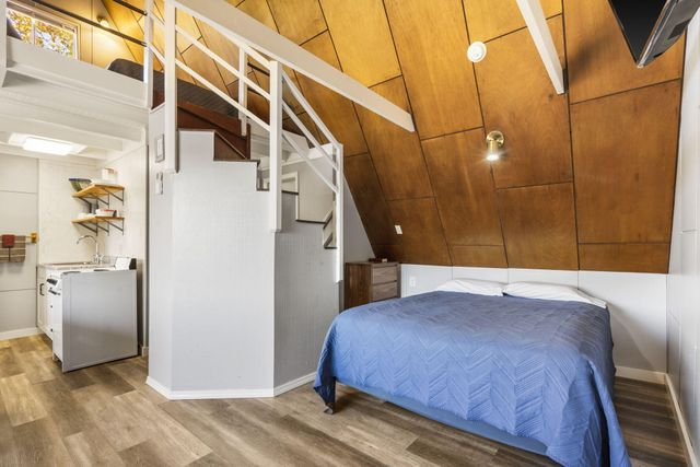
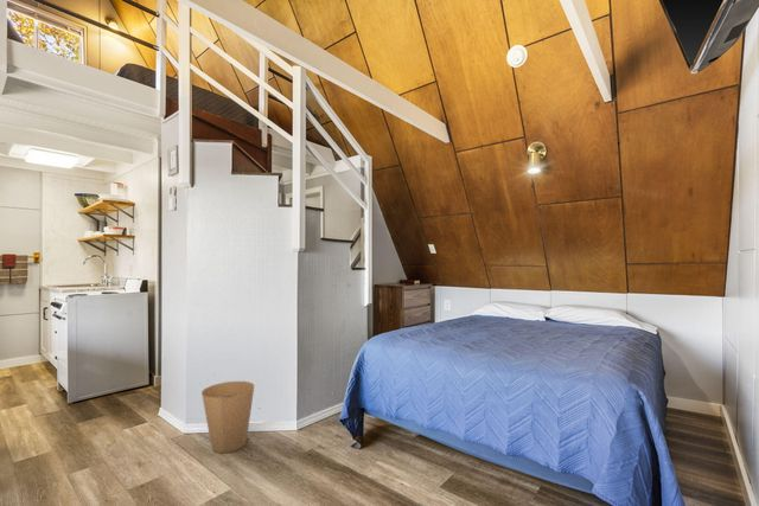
+ trash can [200,380,255,454]
